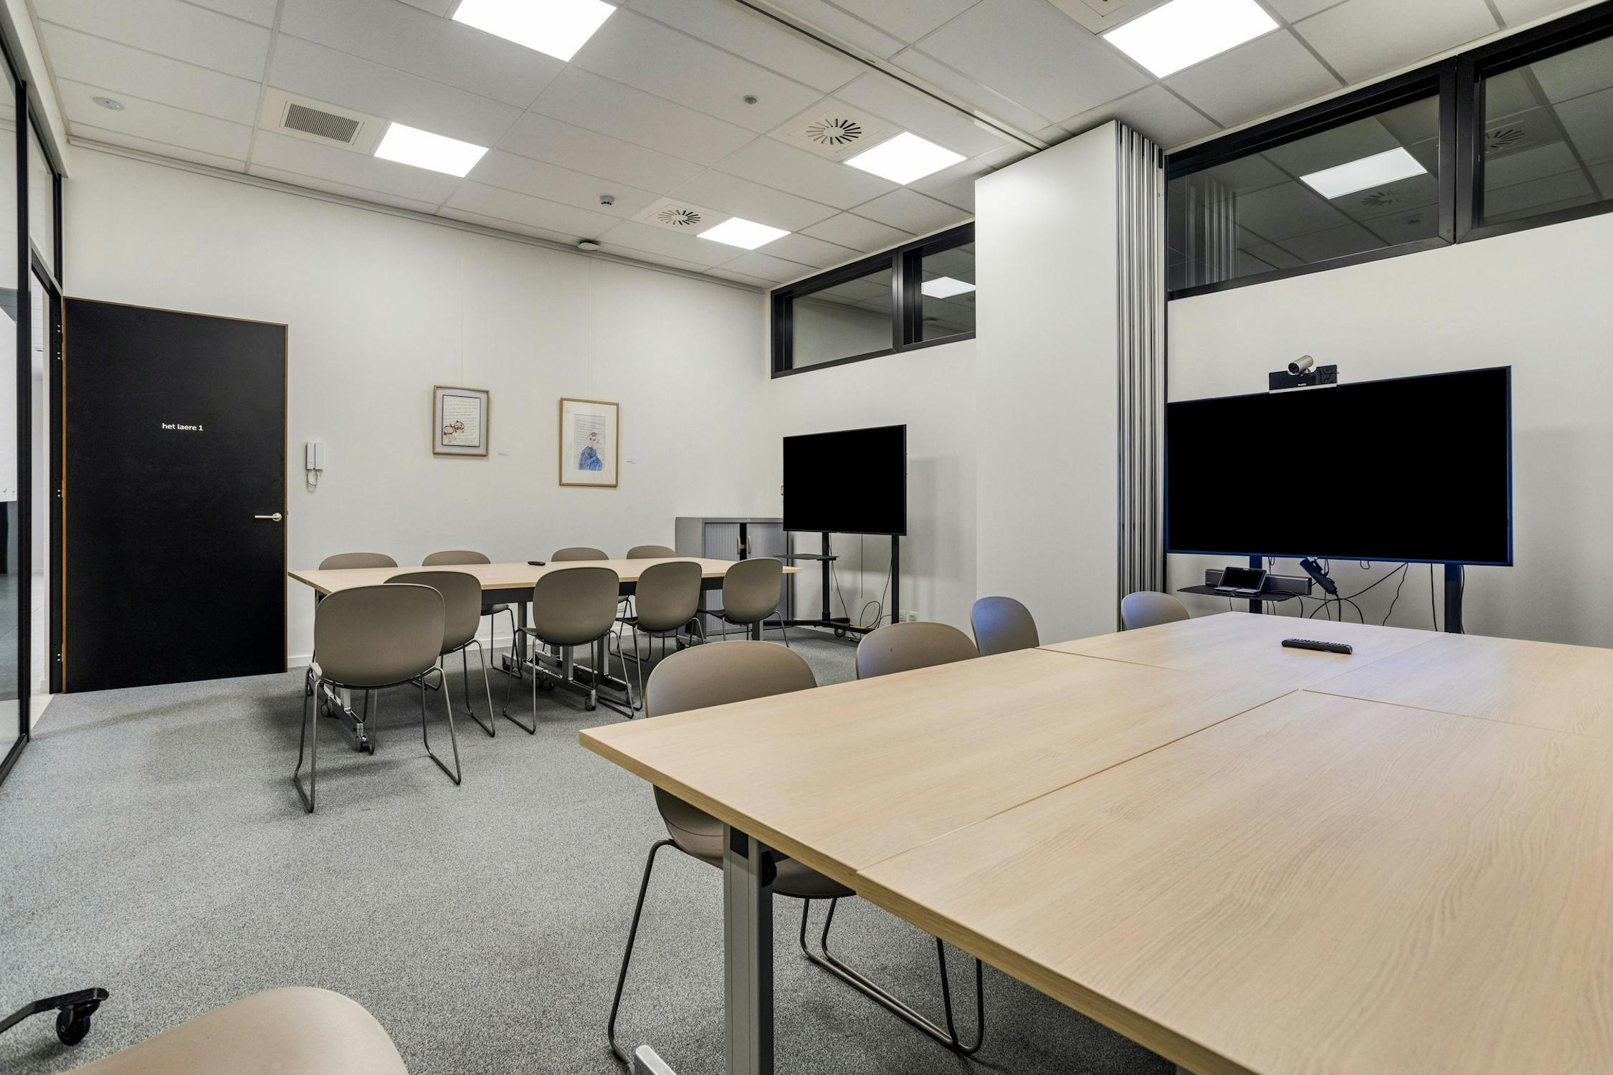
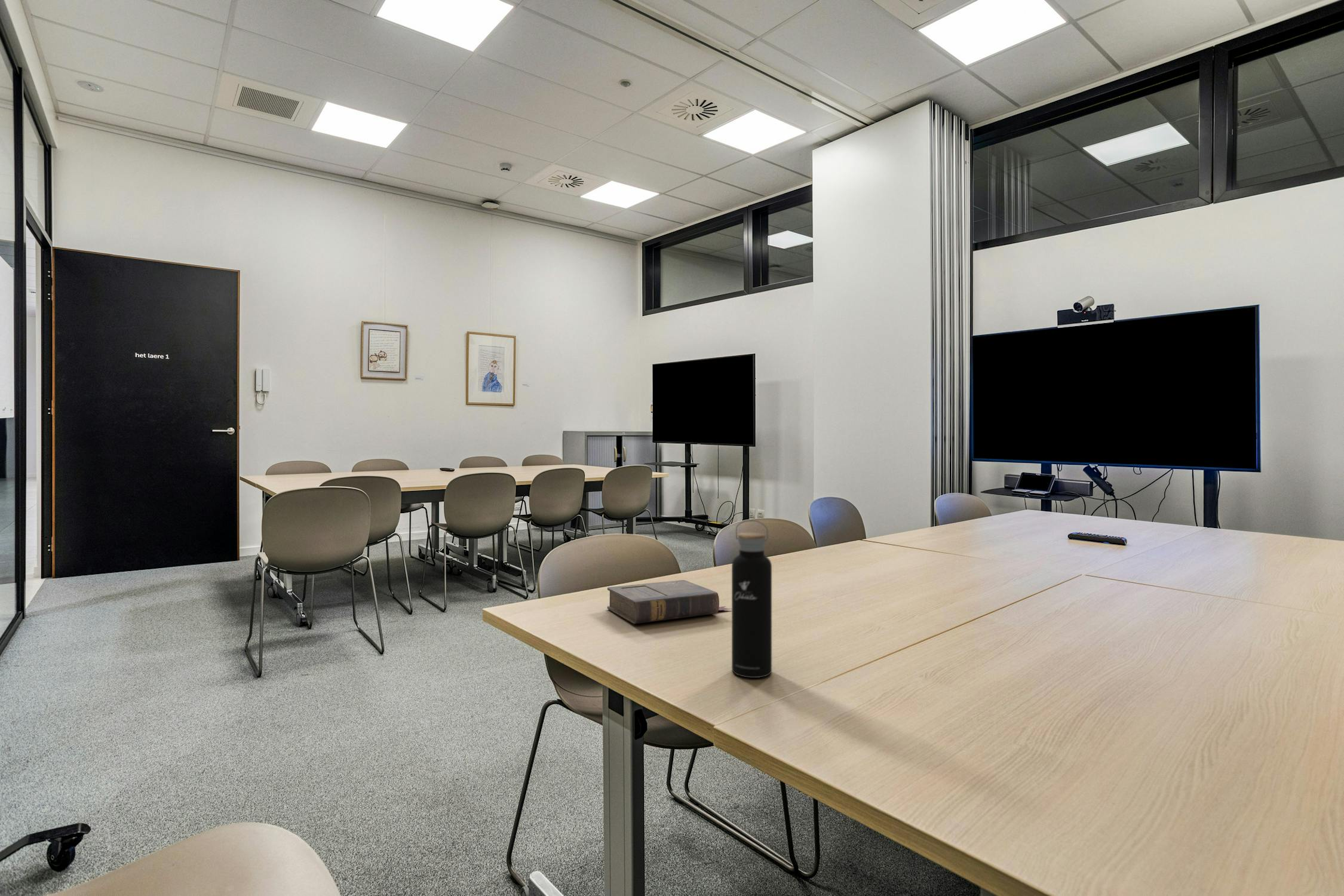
+ water bottle [731,519,772,679]
+ book [607,579,732,624]
